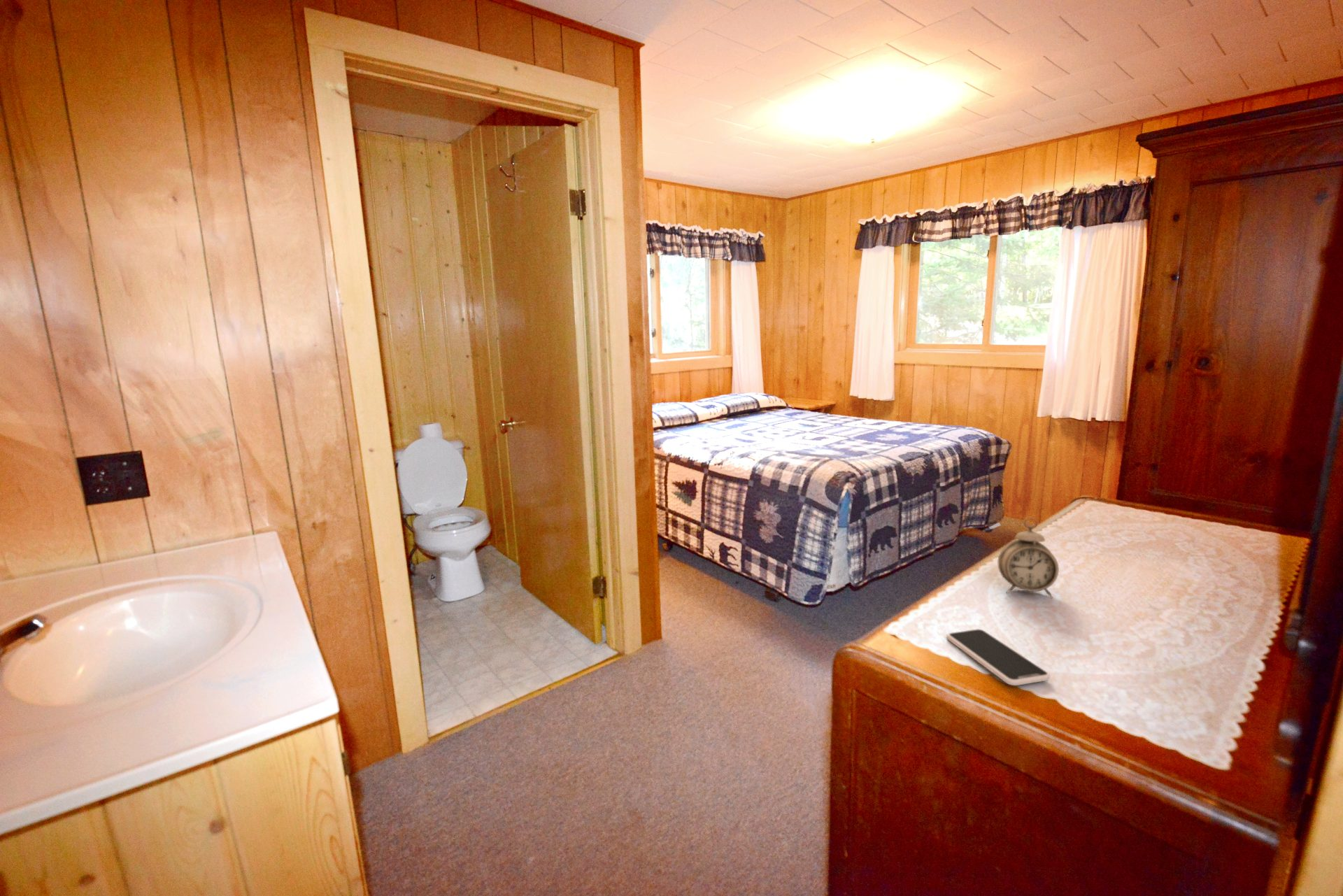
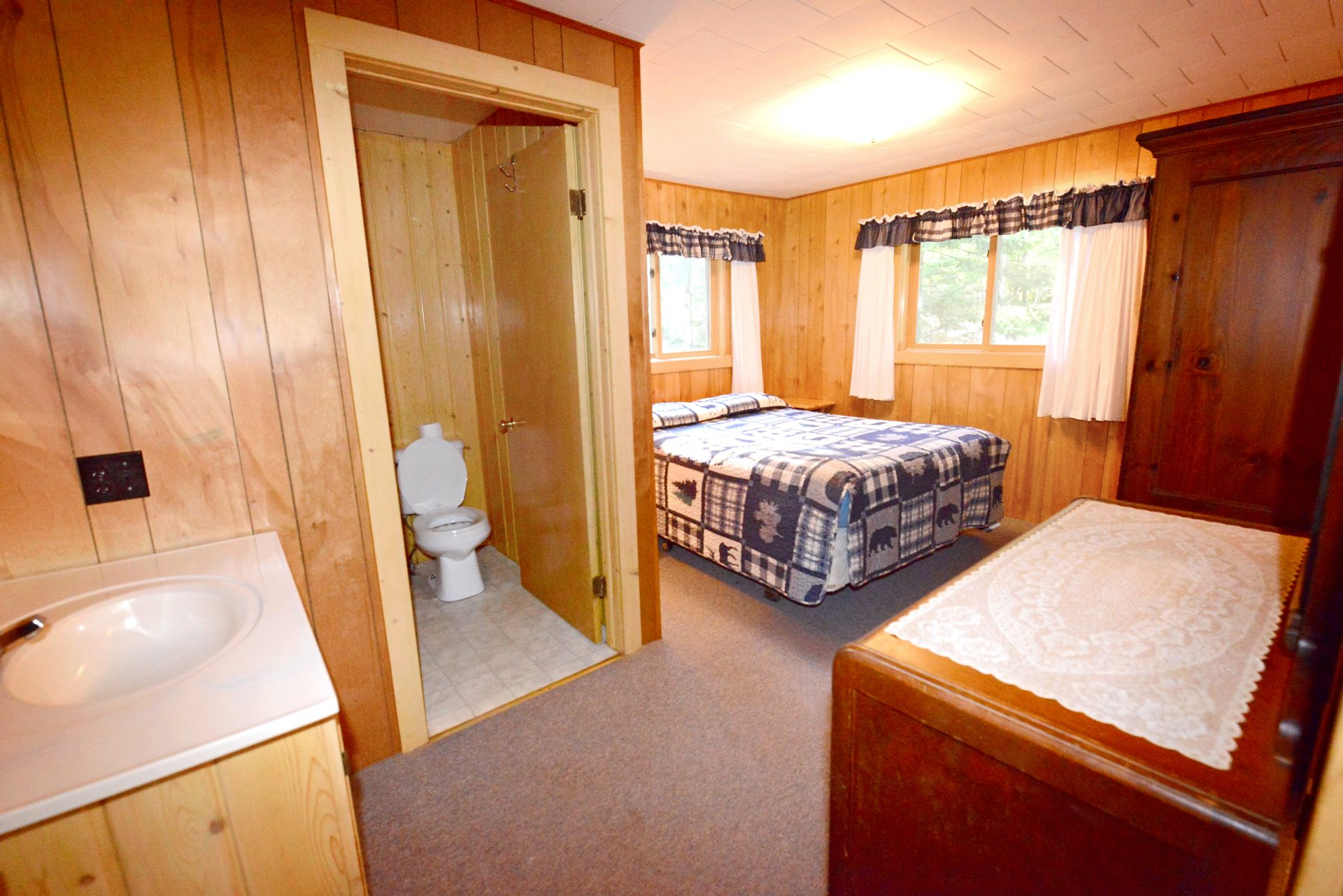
- smartphone [946,628,1051,686]
- alarm clock [997,517,1060,599]
